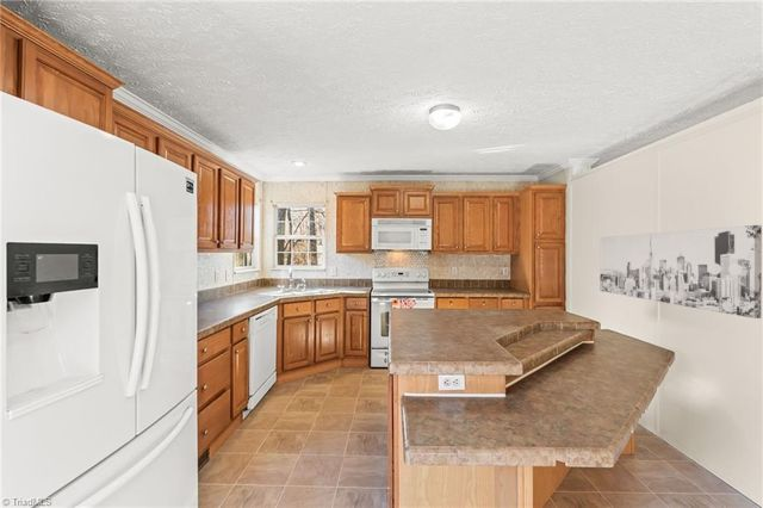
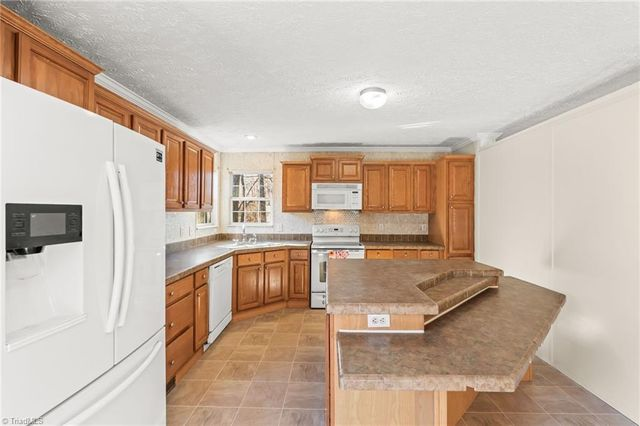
- wall art [598,224,763,320]
